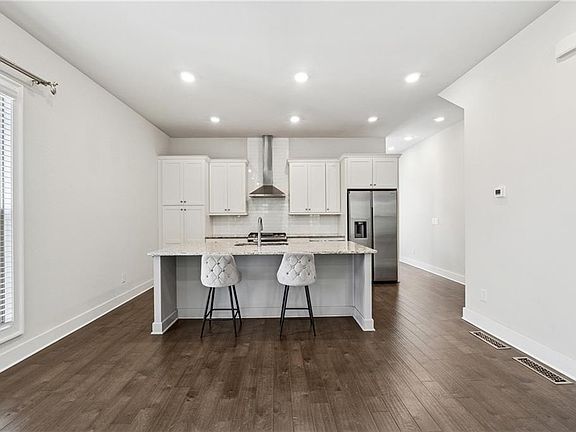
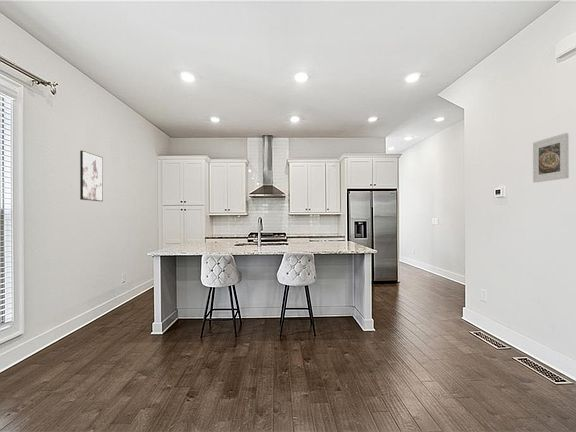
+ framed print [532,132,570,183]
+ wall art [79,150,104,202]
